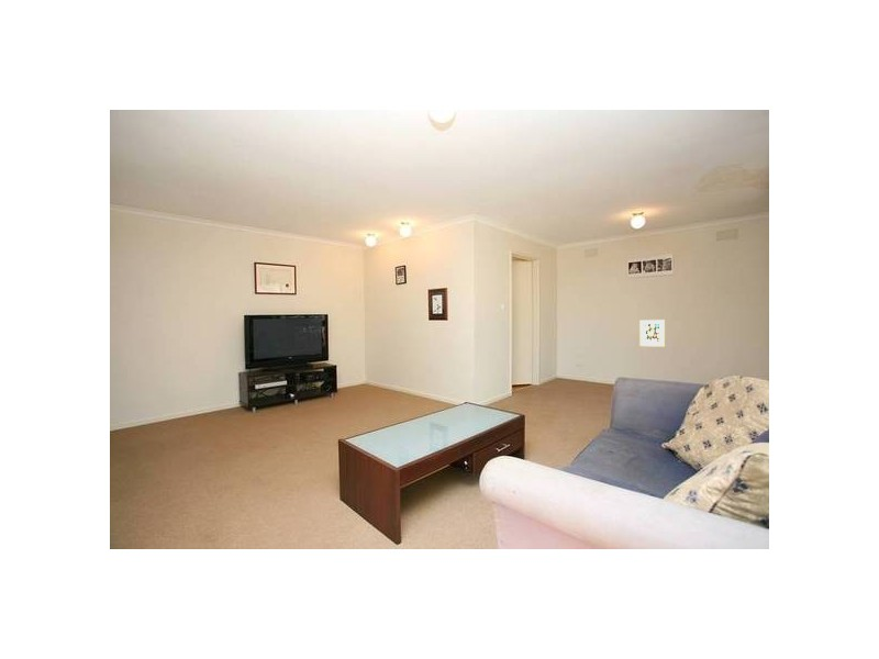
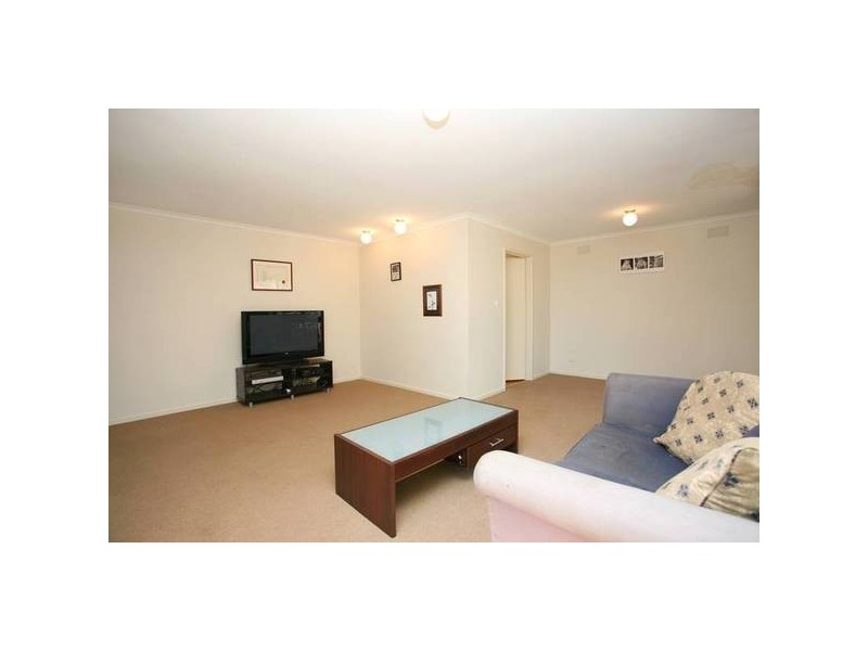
- wall art [638,319,666,348]
